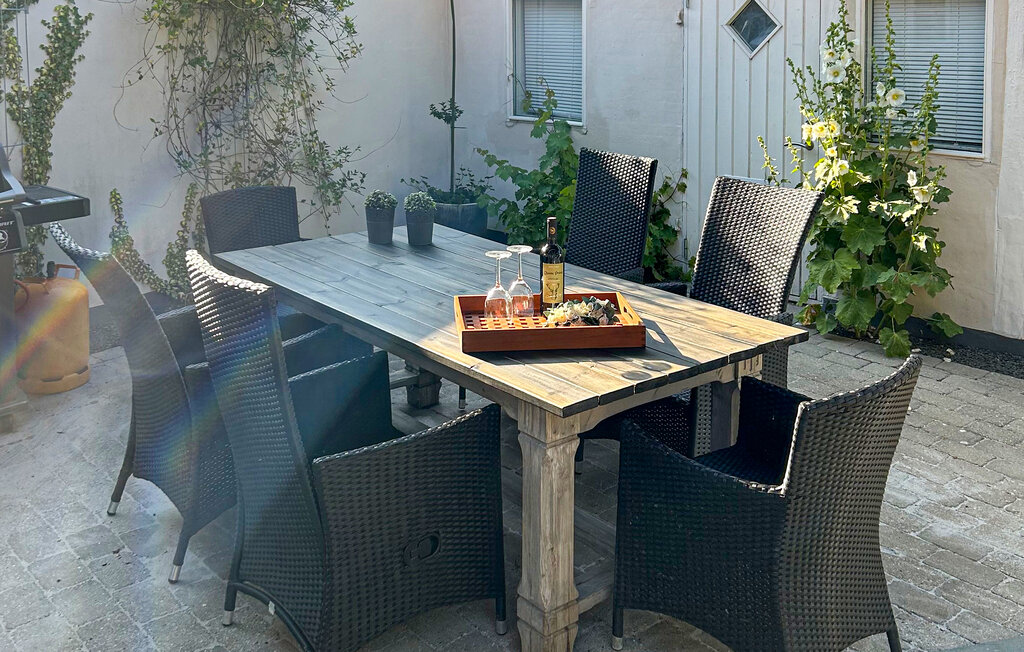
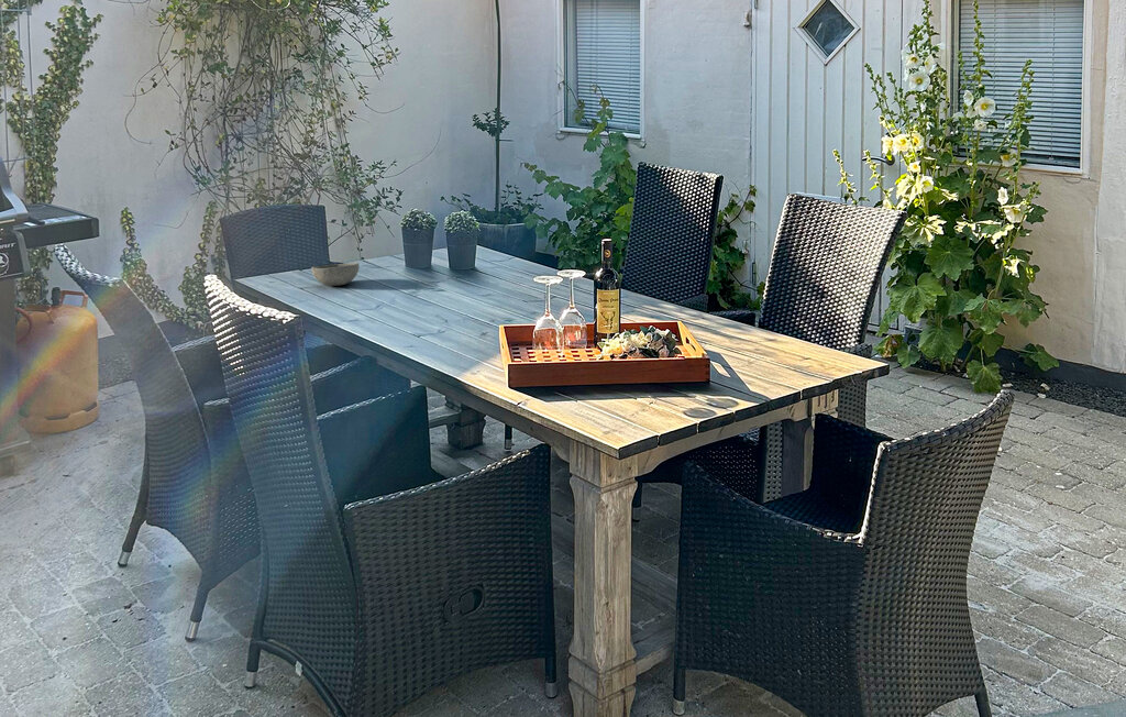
+ bowl [311,262,360,287]
